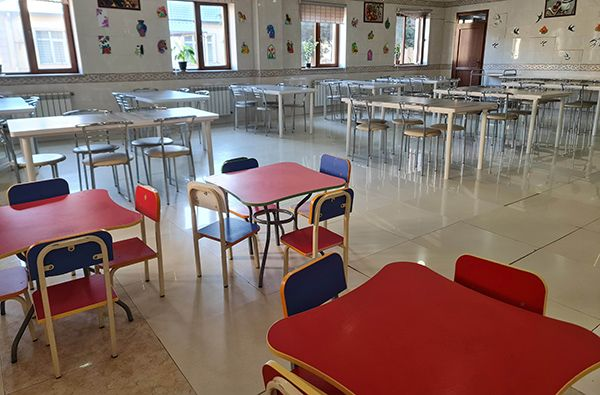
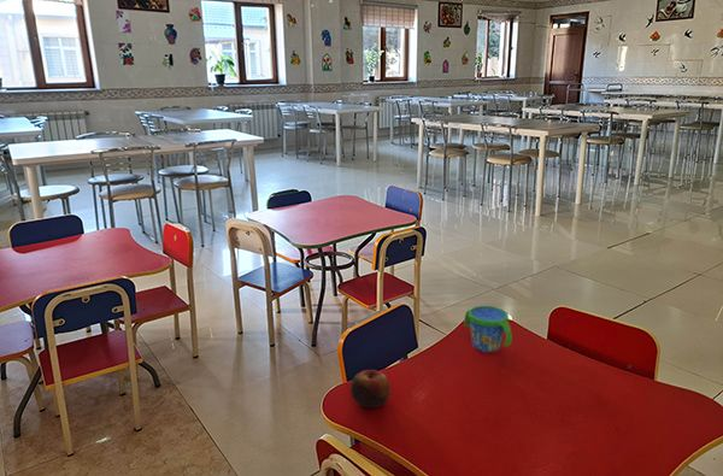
+ apple [349,369,392,409]
+ snack cup [463,305,513,353]
